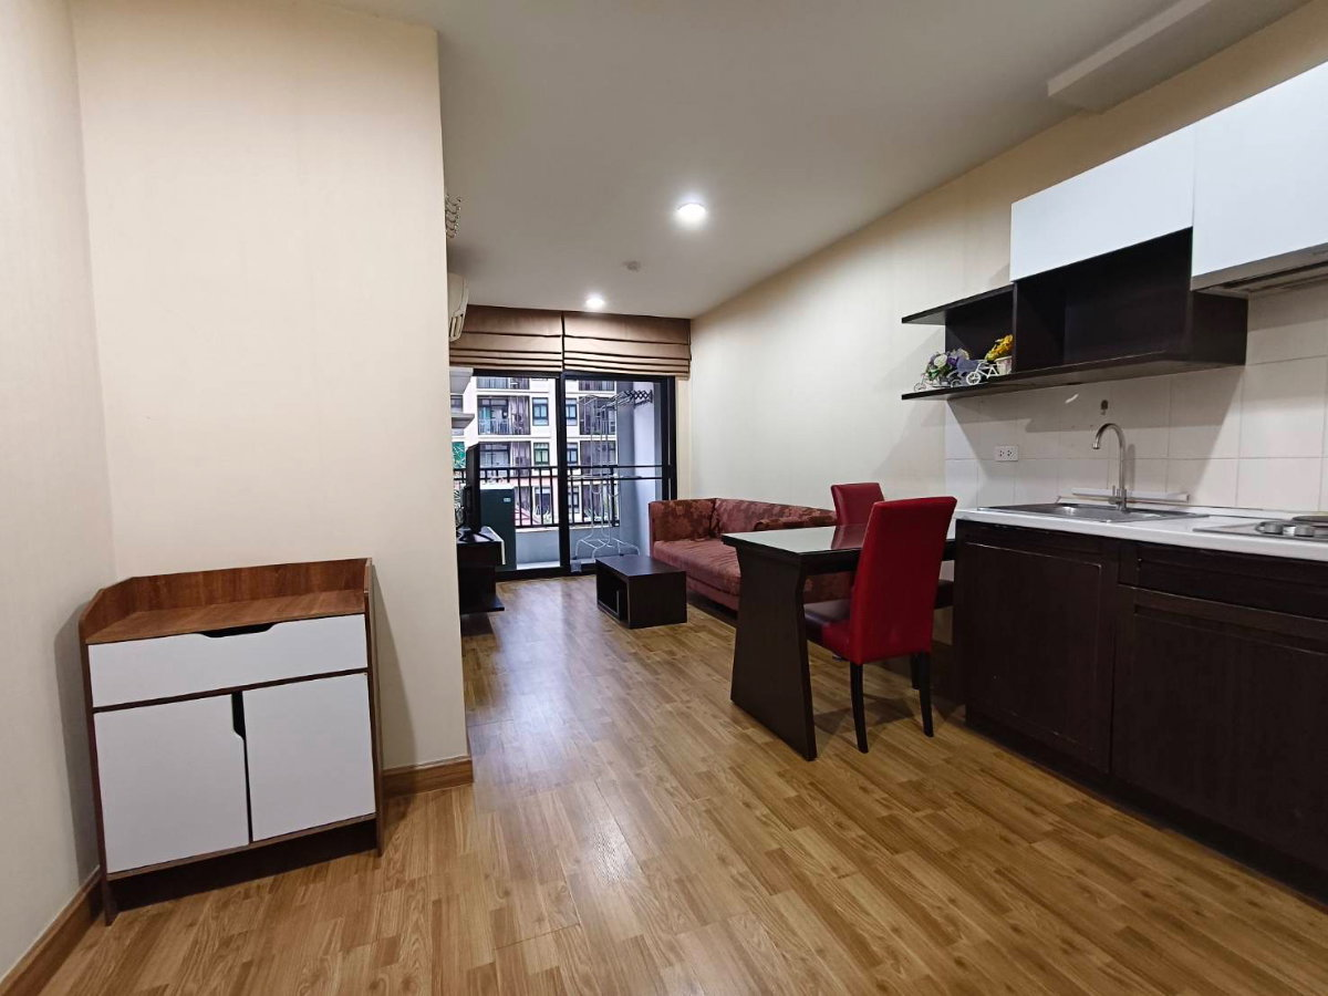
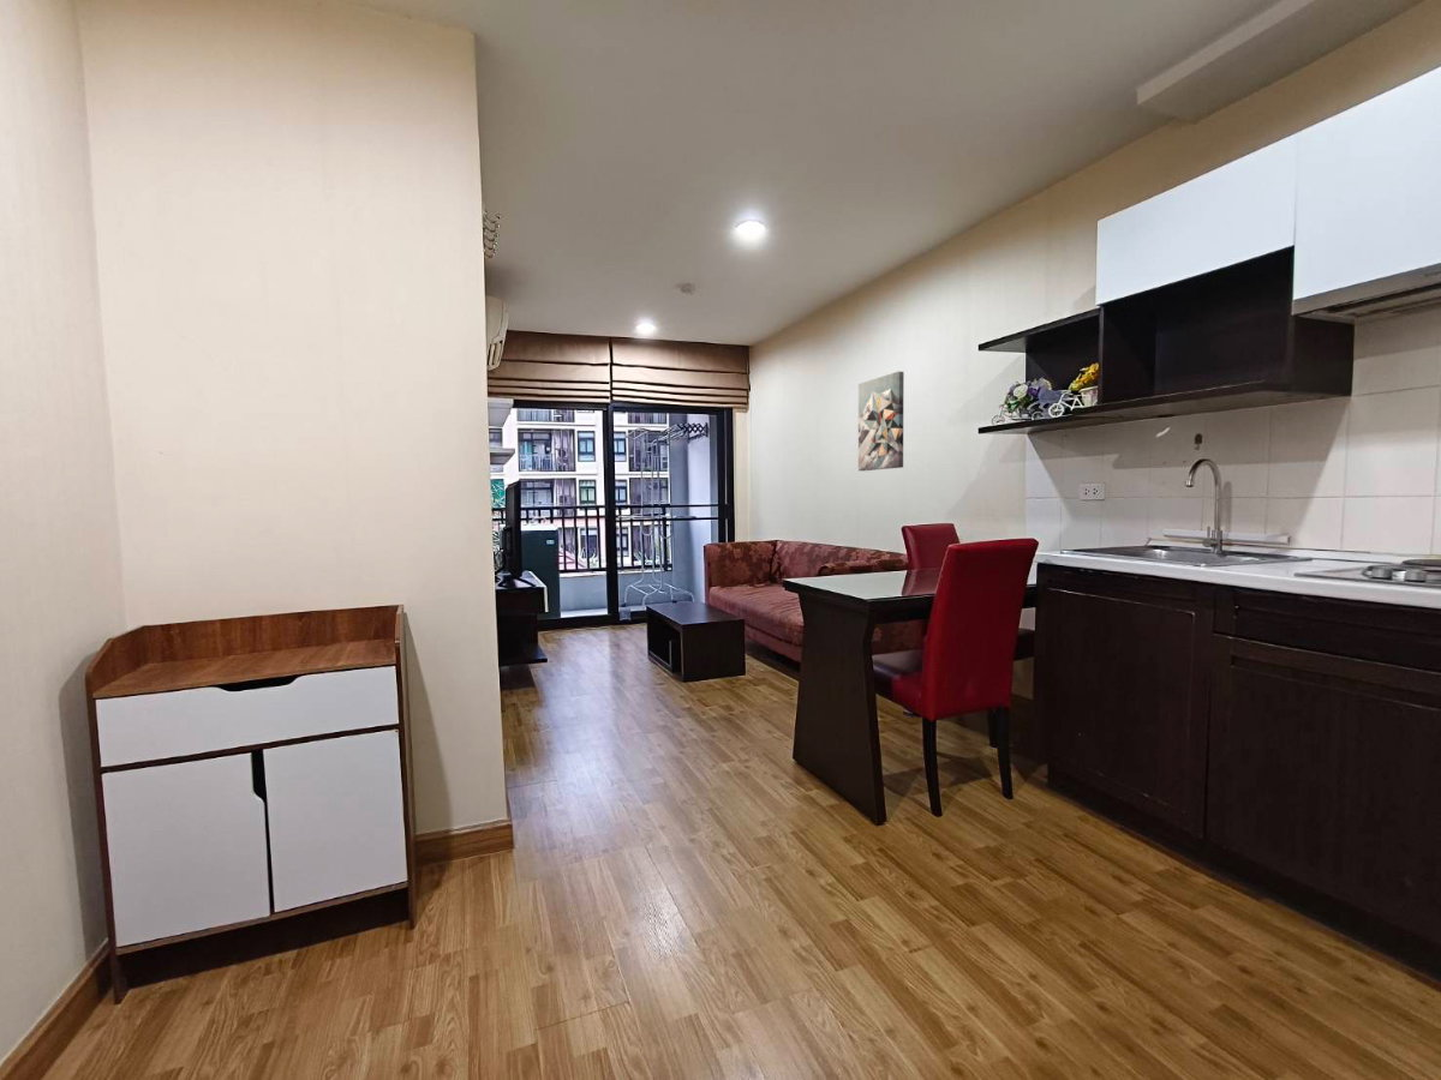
+ wall art [857,370,905,472]
